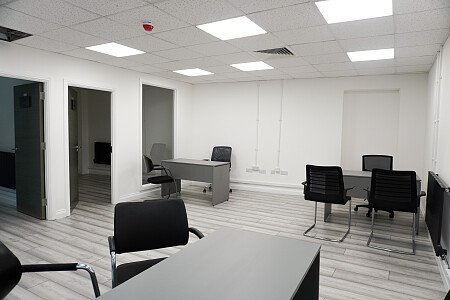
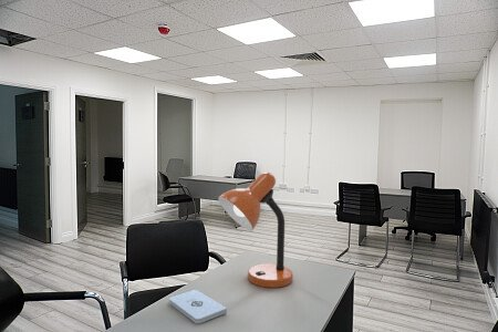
+ desk lamp [217,172,293,289]
+ notepad [168,289,228,324]
